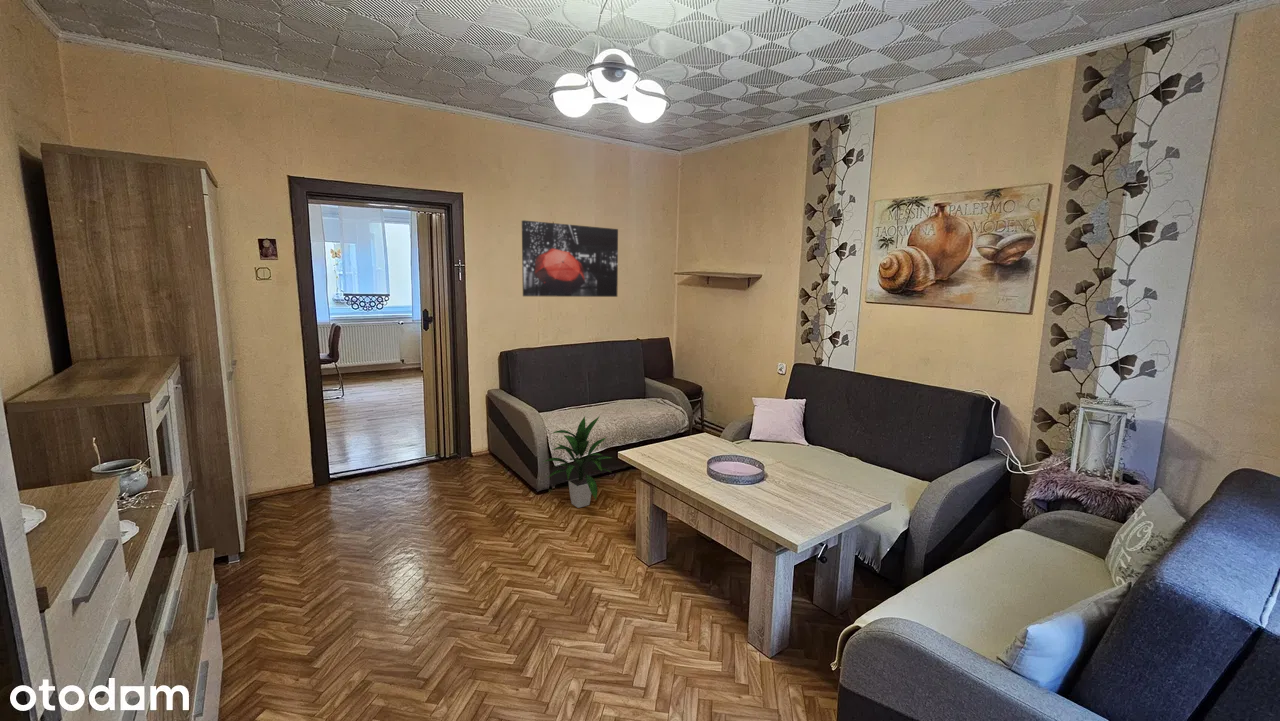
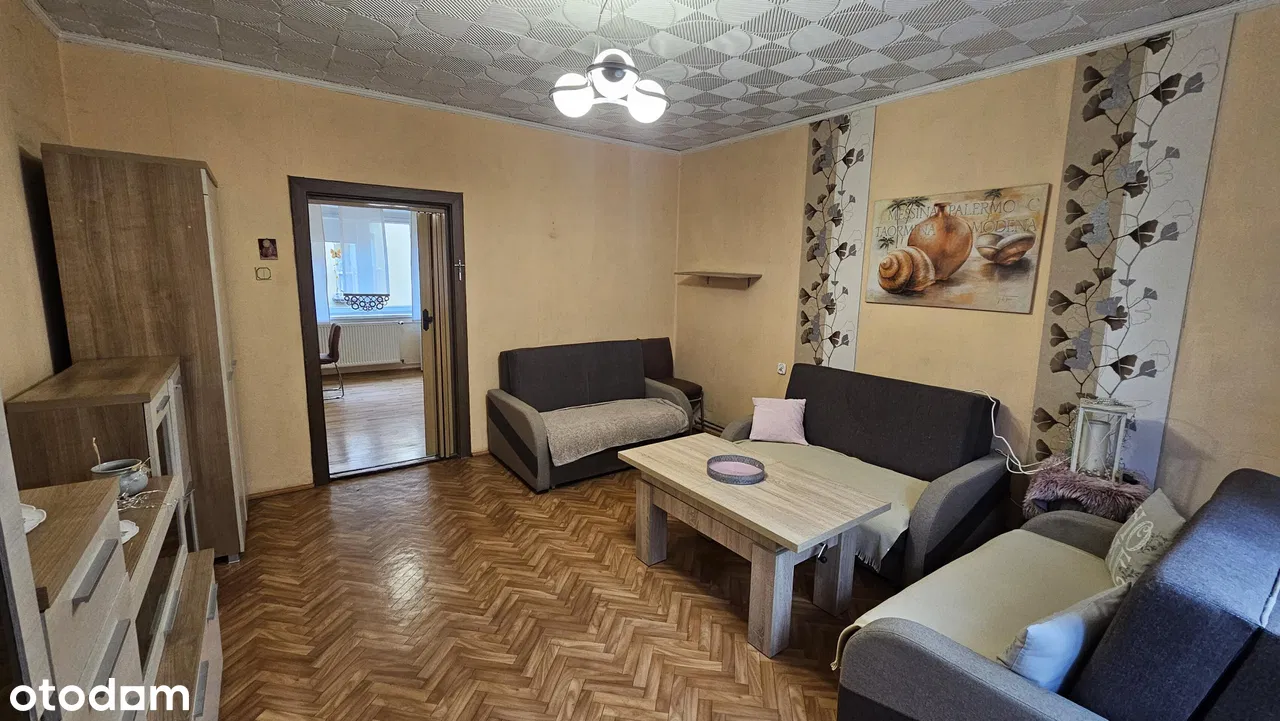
- wall art [521,219,619,298]
- indoor plant [541,415,613,509]
